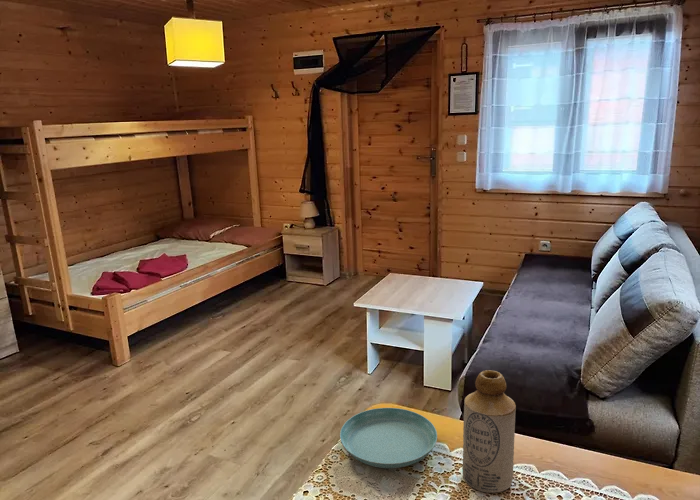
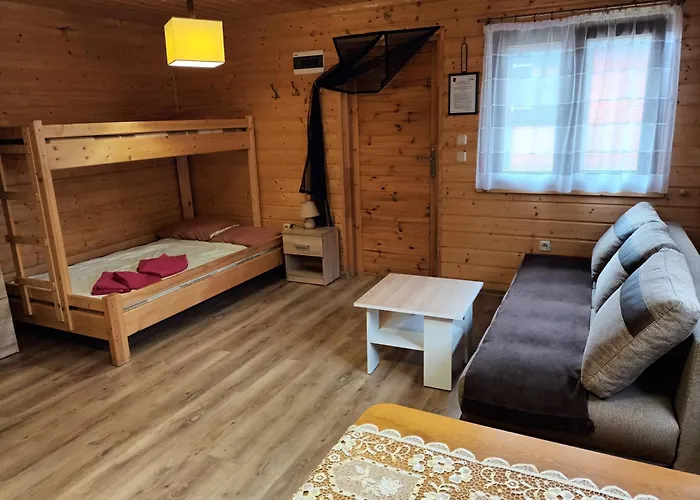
- bottle [461,369,517,494]
- saucer [339,407,438,469]
